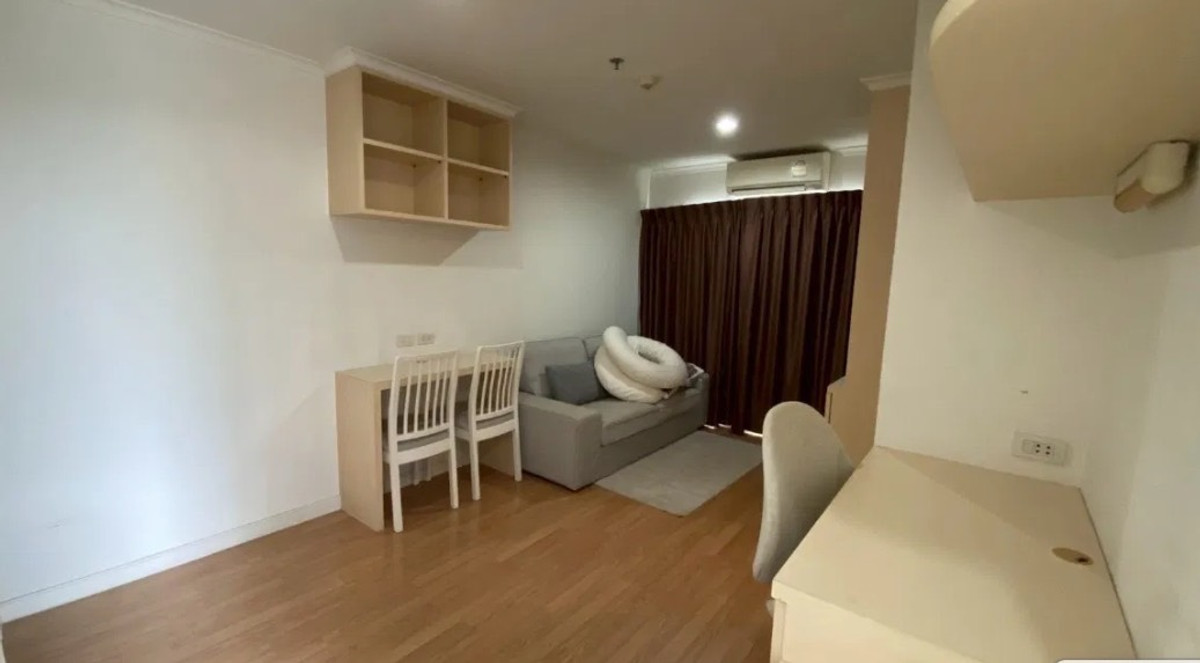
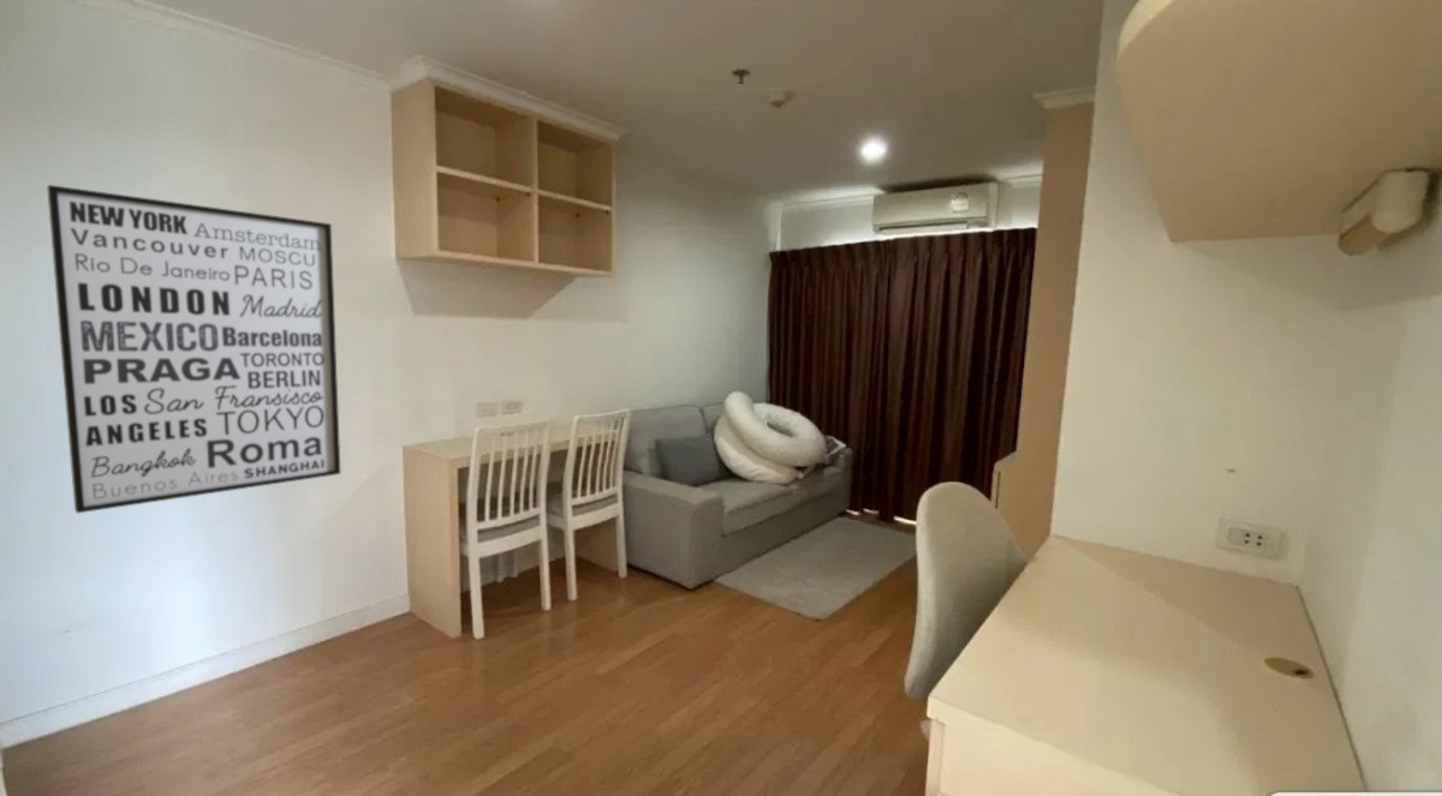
+ wall art [46,184,341,514]
